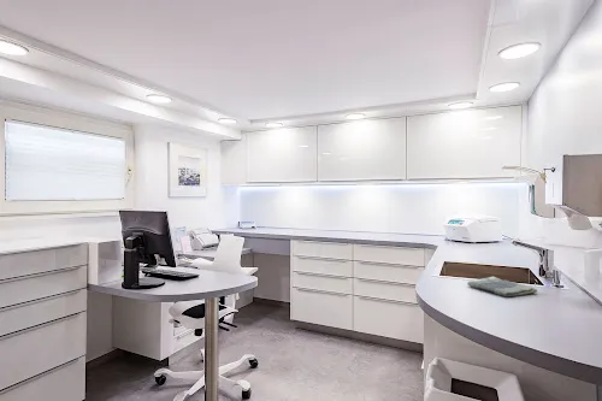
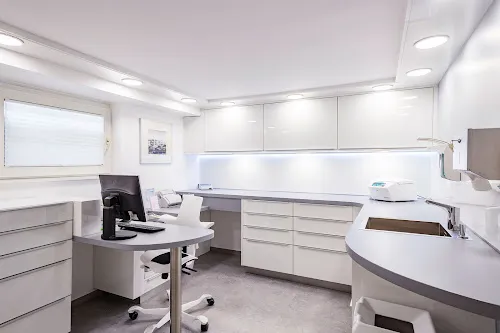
- dish towel [466,276,538,297]
